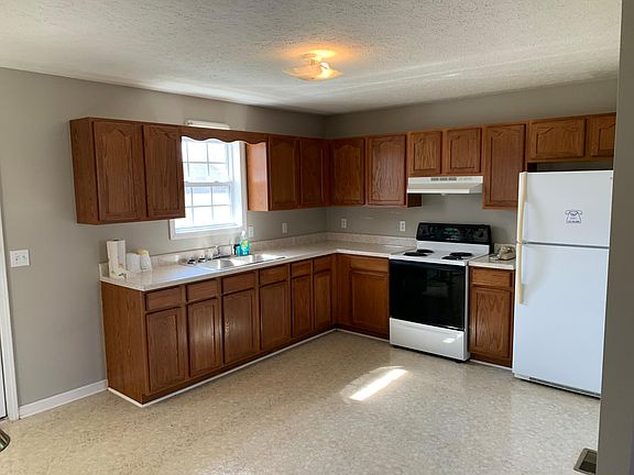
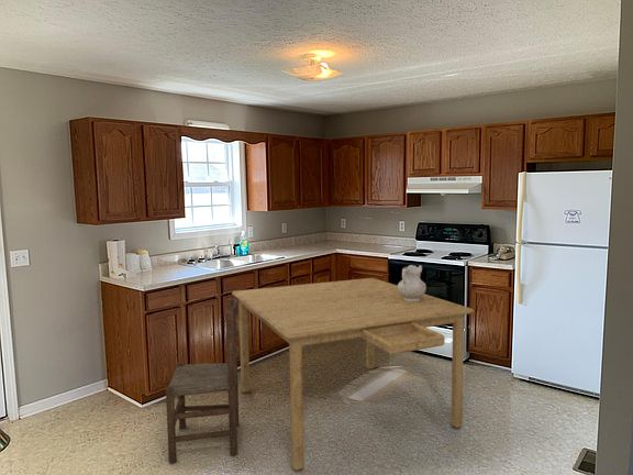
+ dining chair [165,297,241,464]
+ dining table [231,277,475,472]
+ ceramic pitcher [397,264,427,301]
